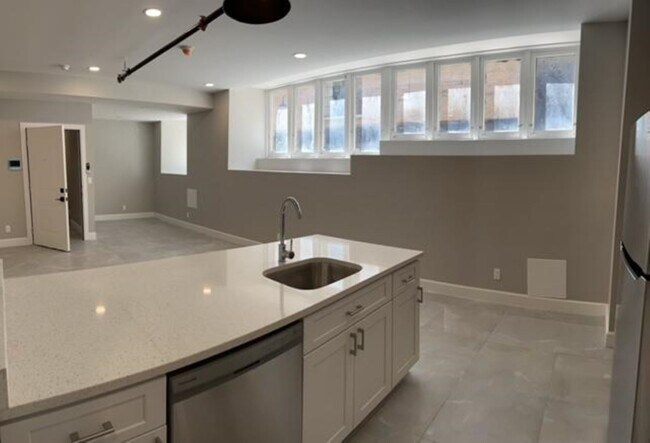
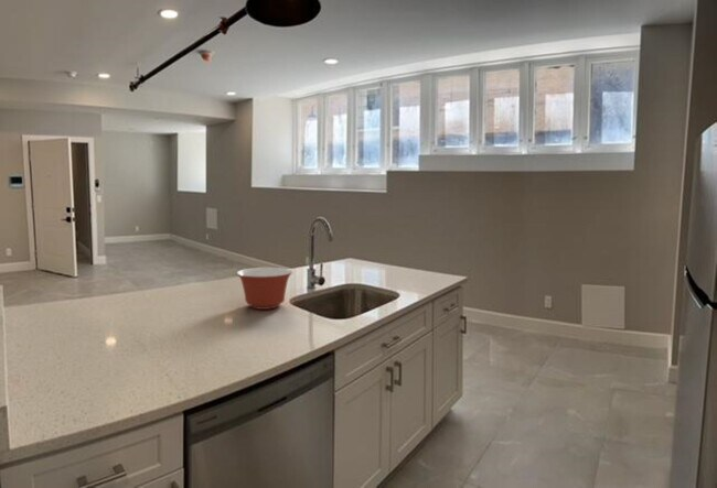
+ mixing bowl [236,267,293,311]
